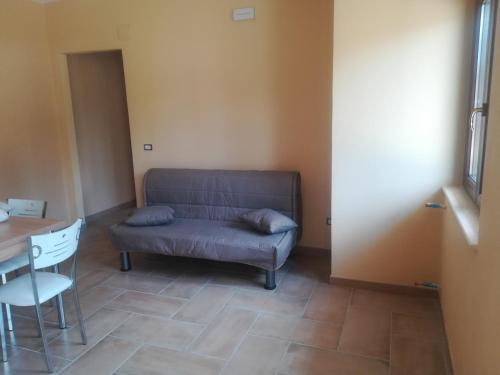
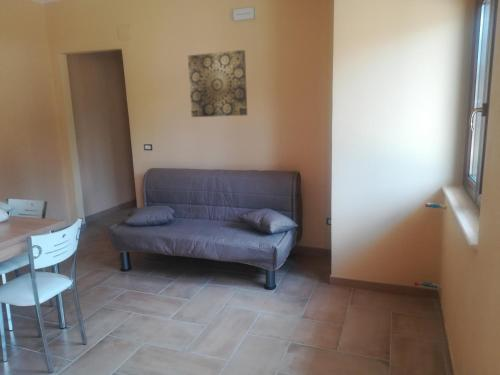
+ wall art [187,49,248,118]
